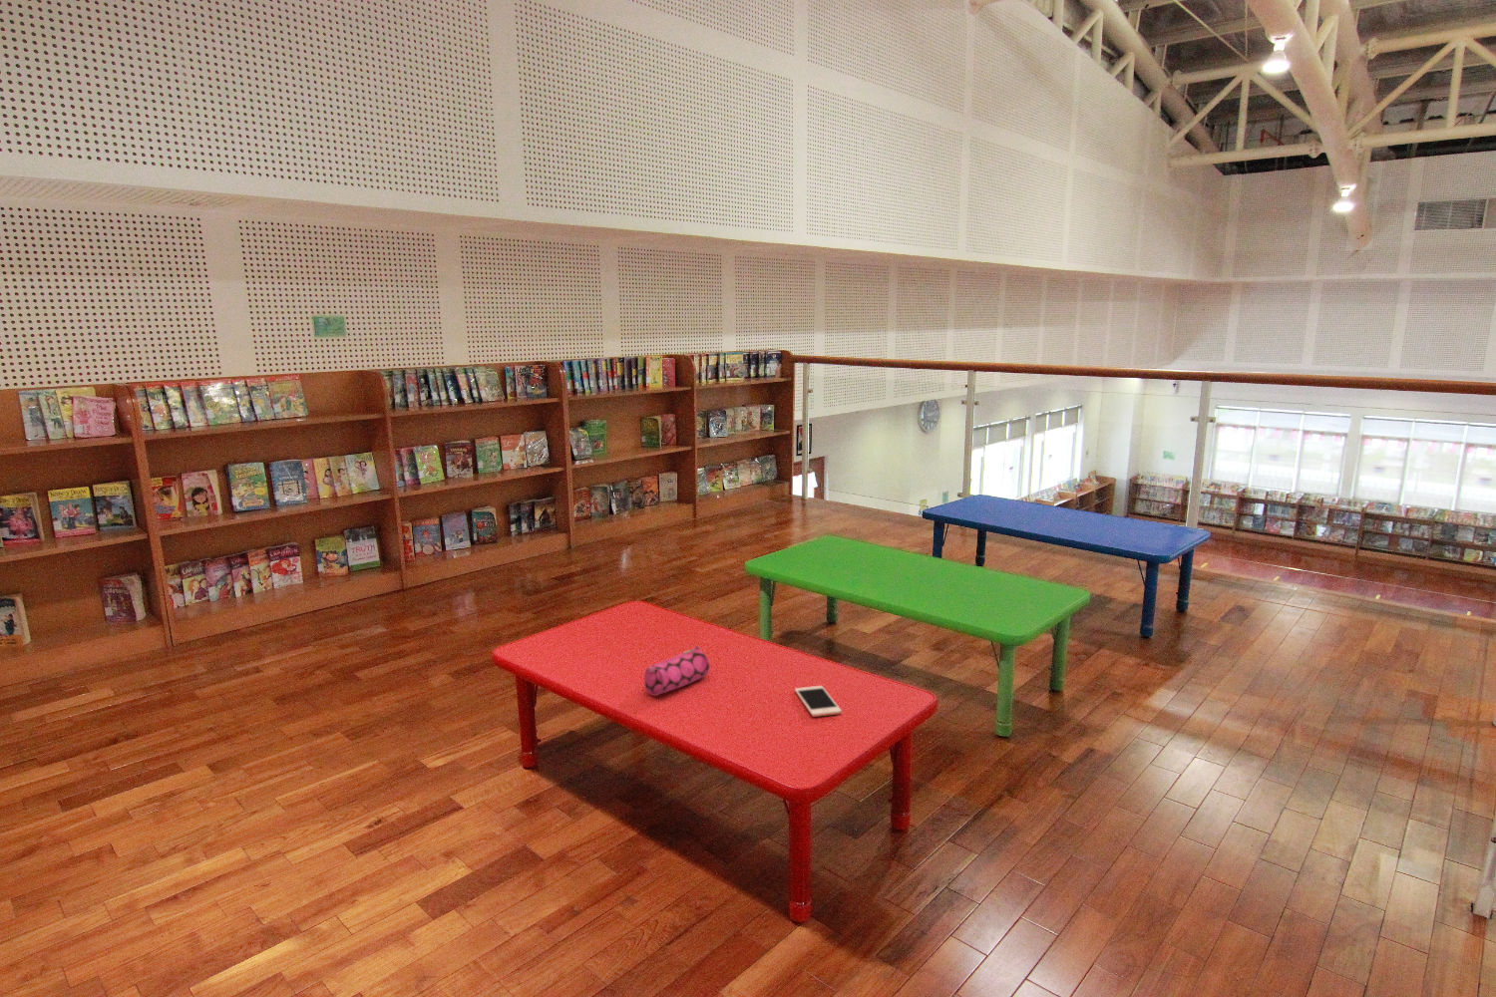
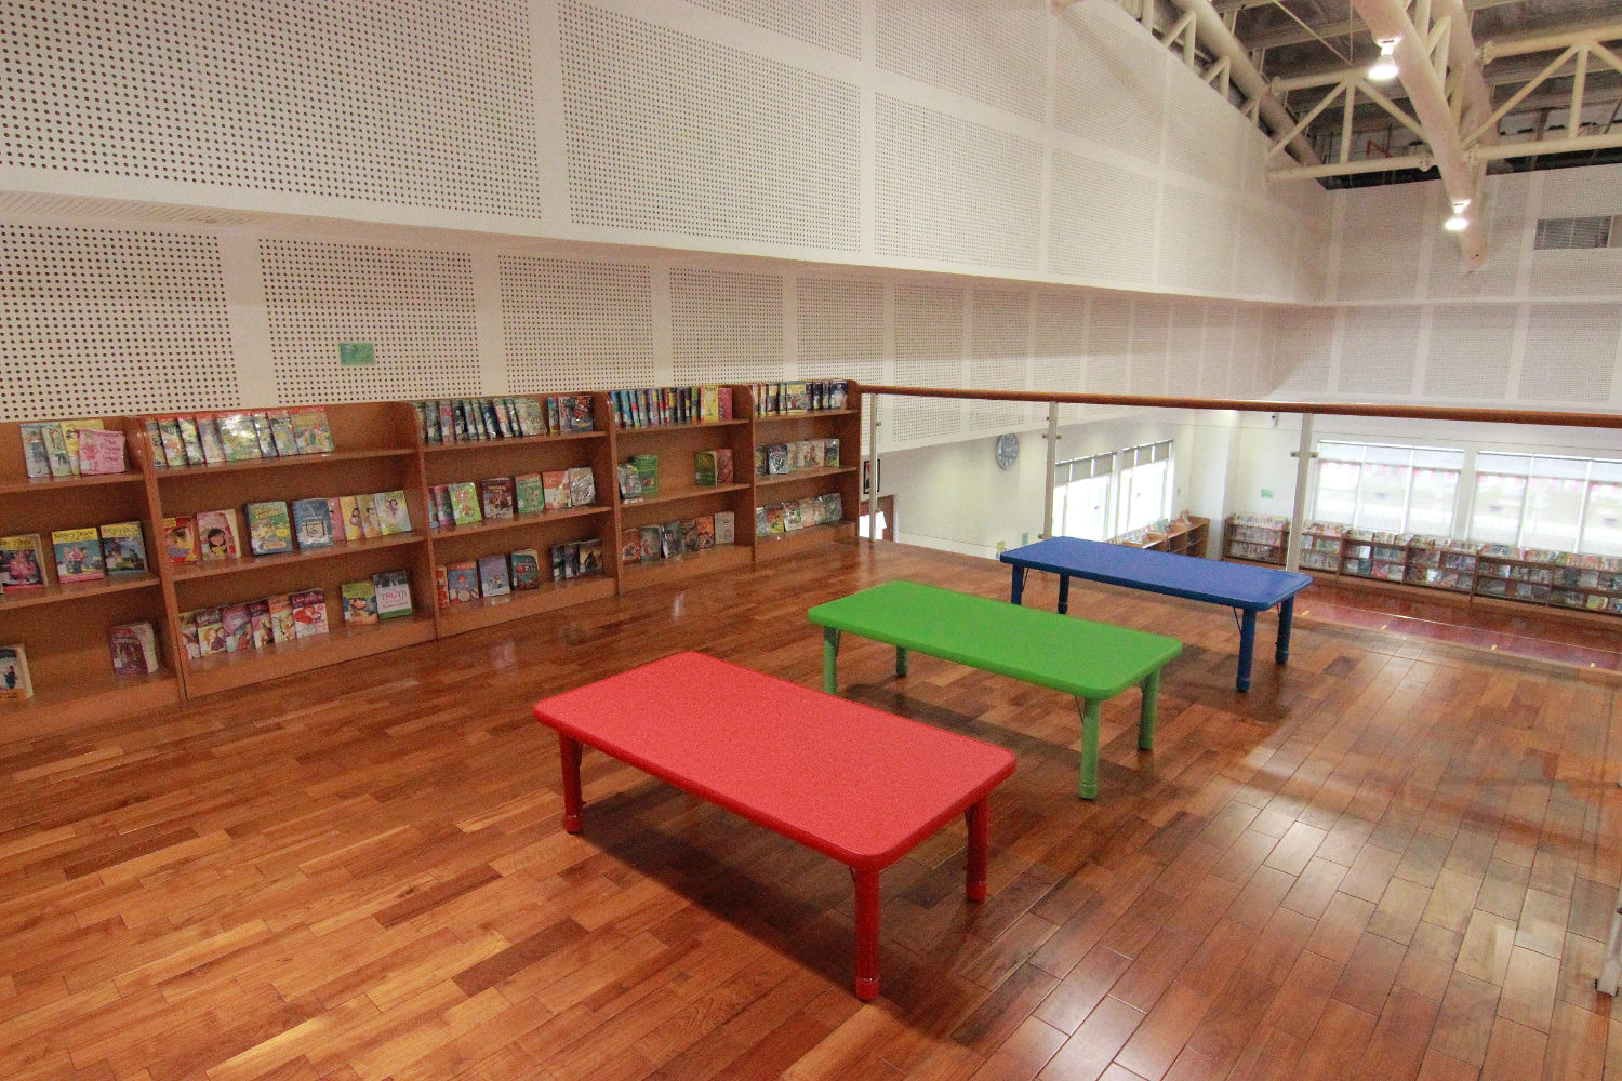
- cell phone [794,685,843,718]
- pencil case [643,645,710,697]
